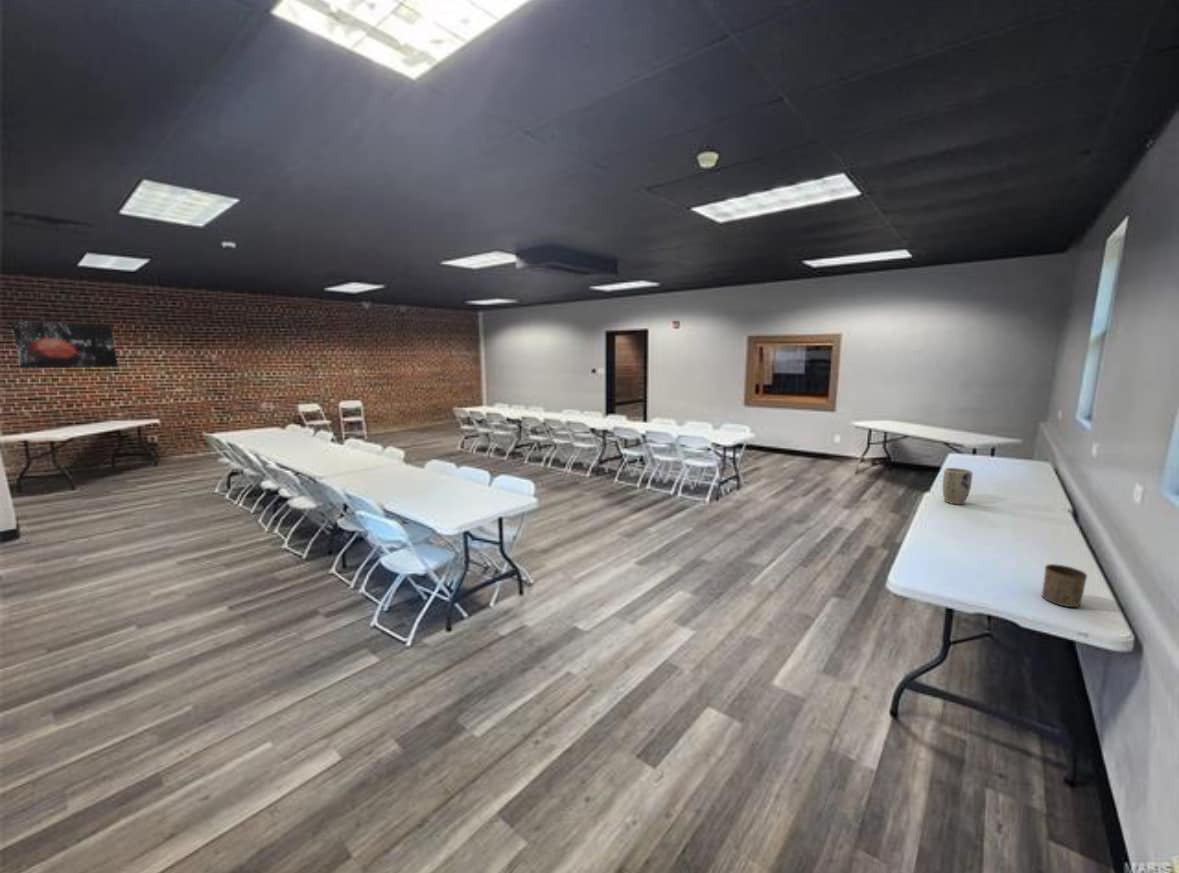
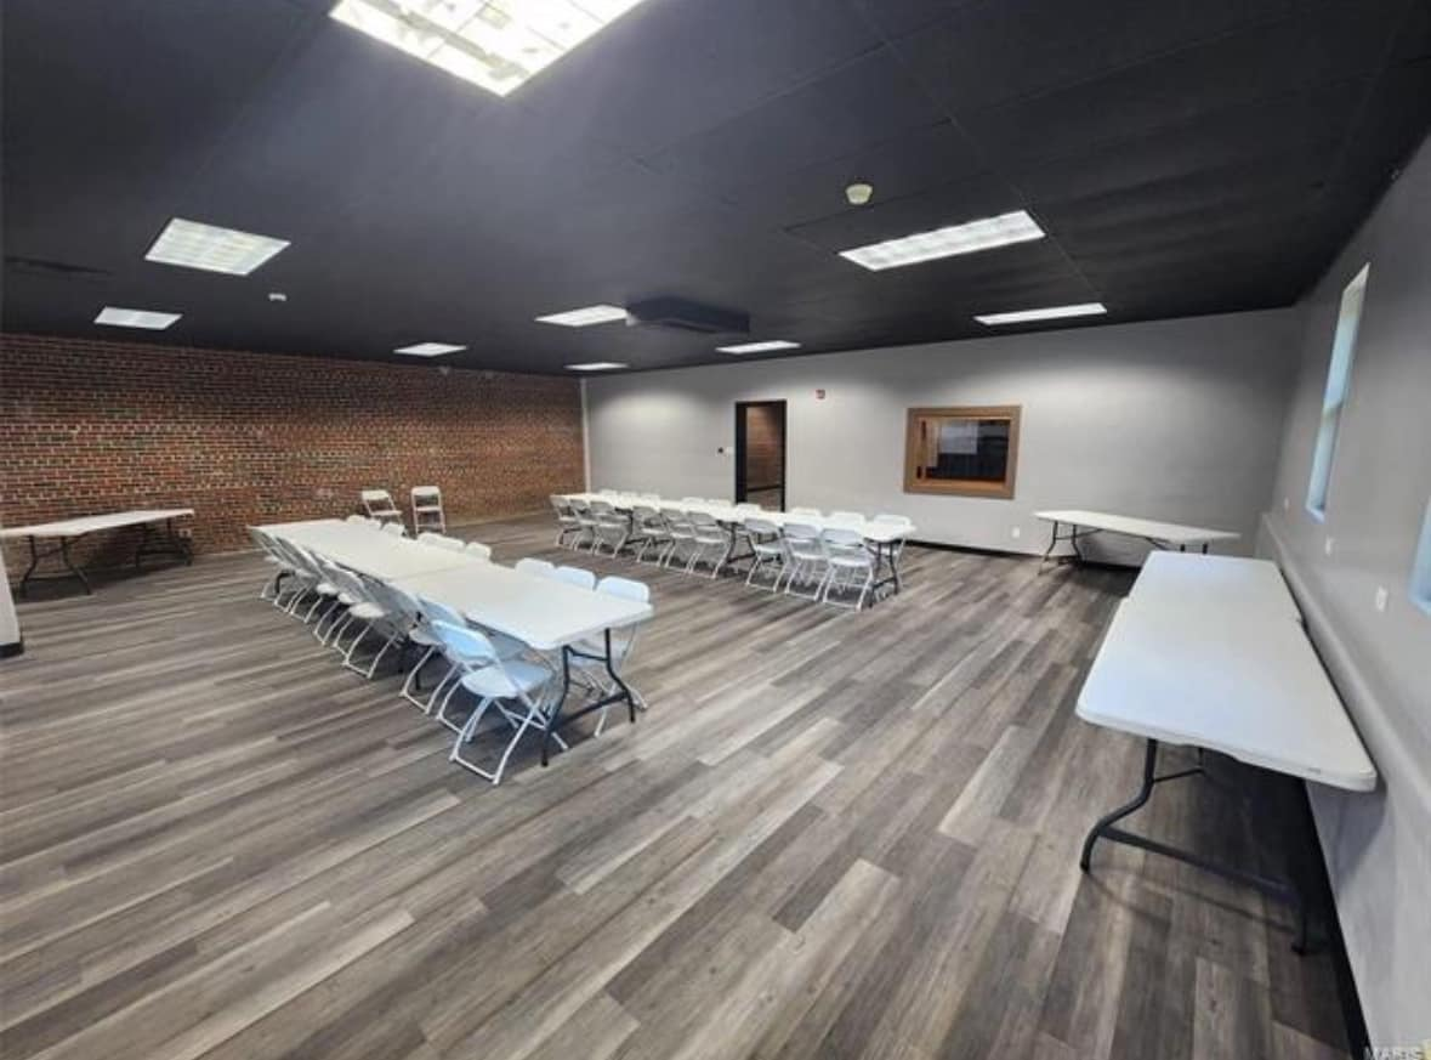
- plant pot [942,467,973,506]
- cup [1041,563,1088,608]
- wall art [11,320,119,370]
